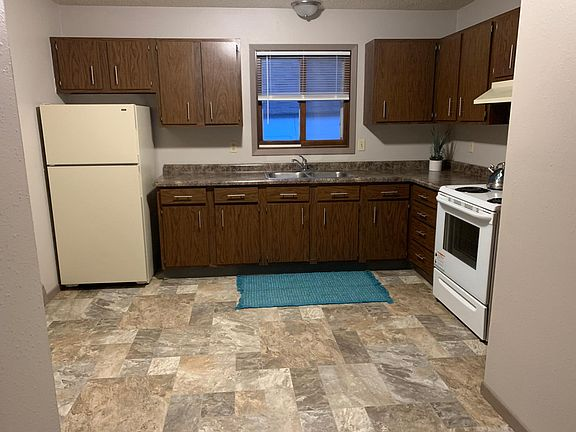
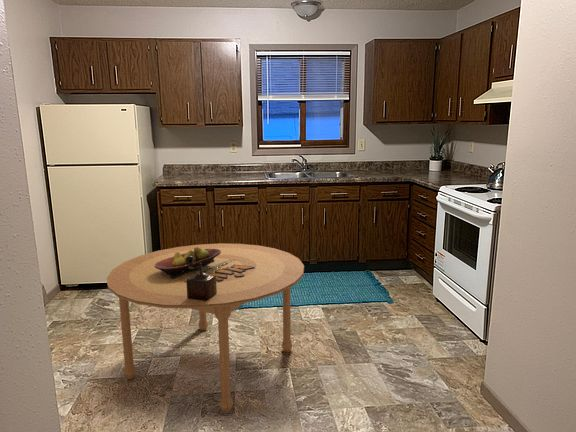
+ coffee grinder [185,256,217,301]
+ dining table [106,242,305,414]
+ fruit bowl [154,247,221,275]
